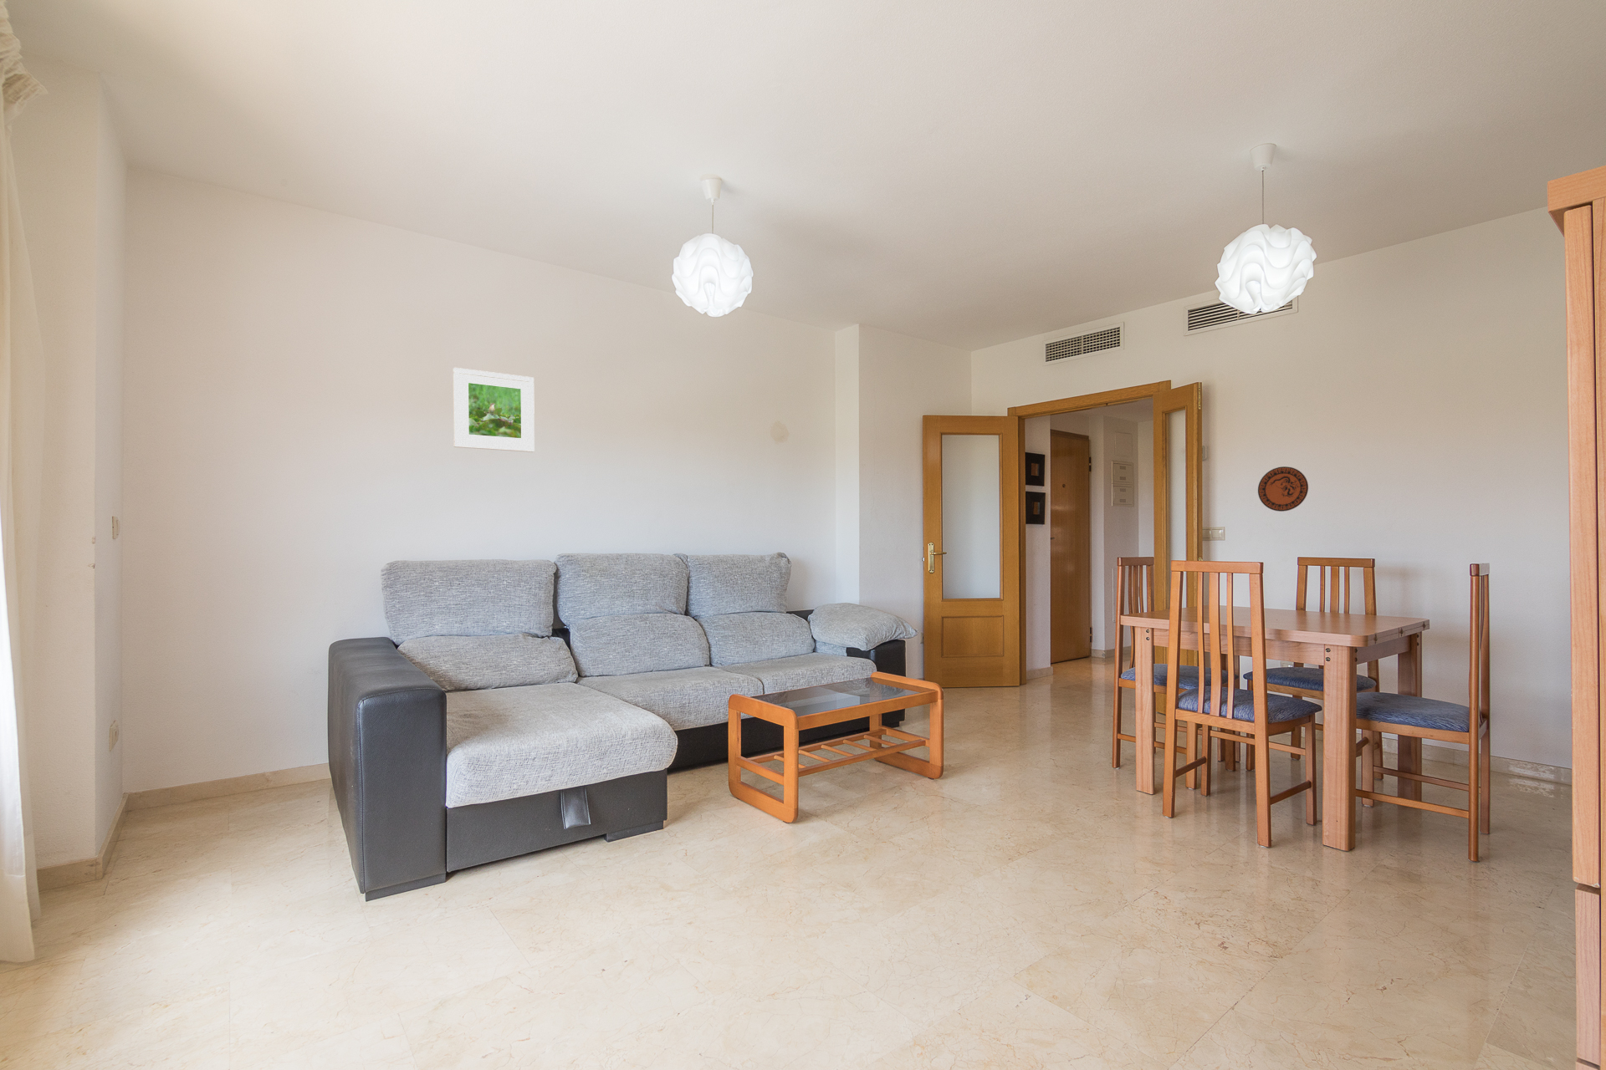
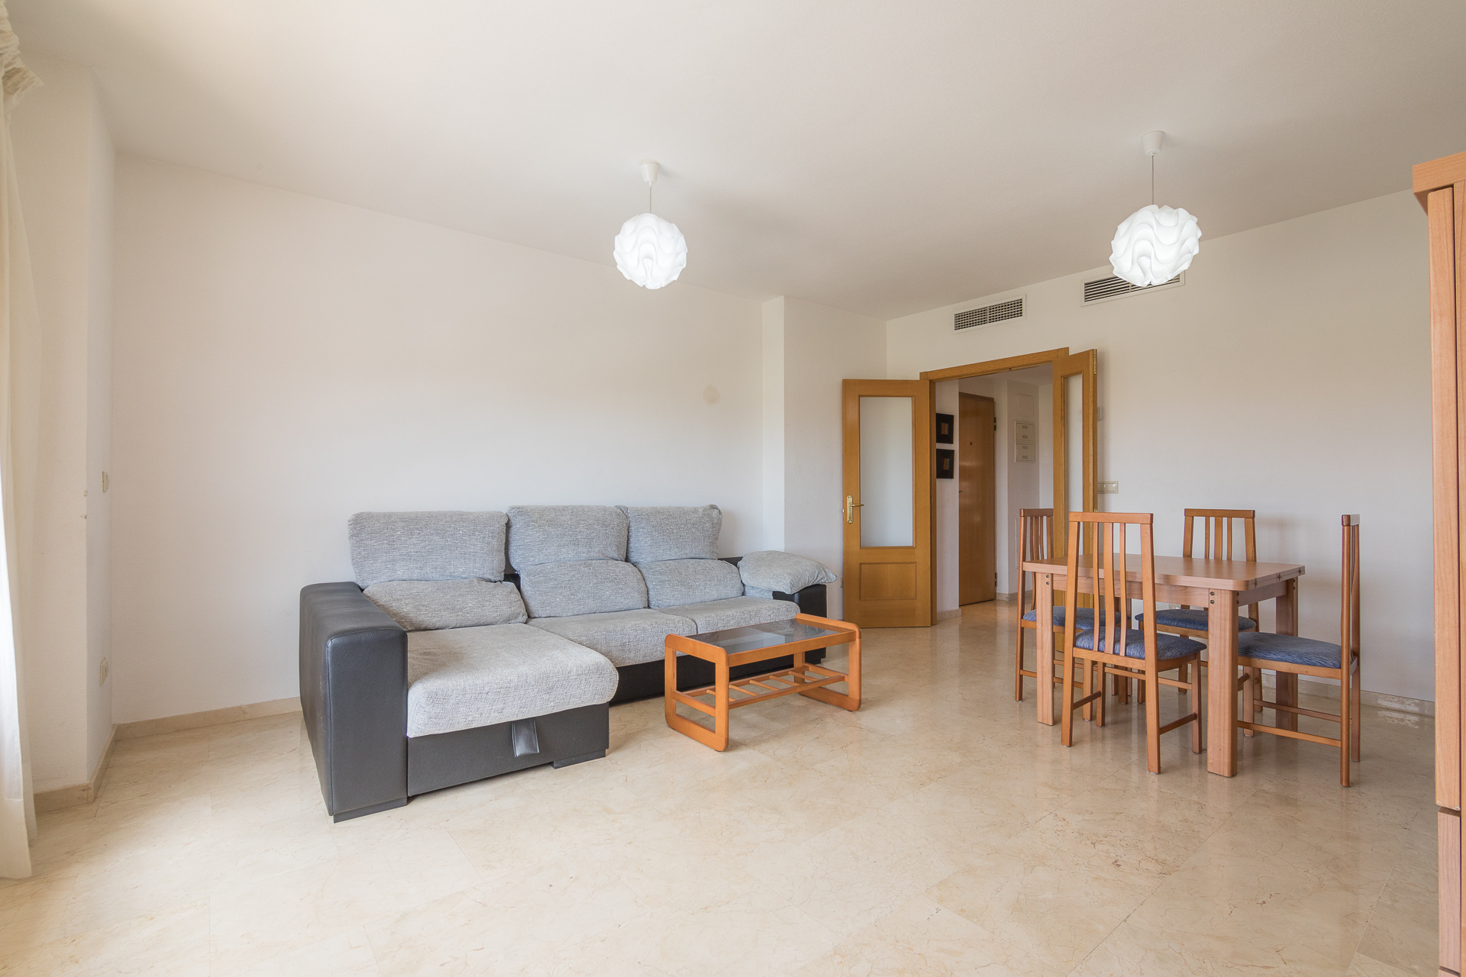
- decorative plate [1257,466,1310,512]
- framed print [453,367,535,453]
